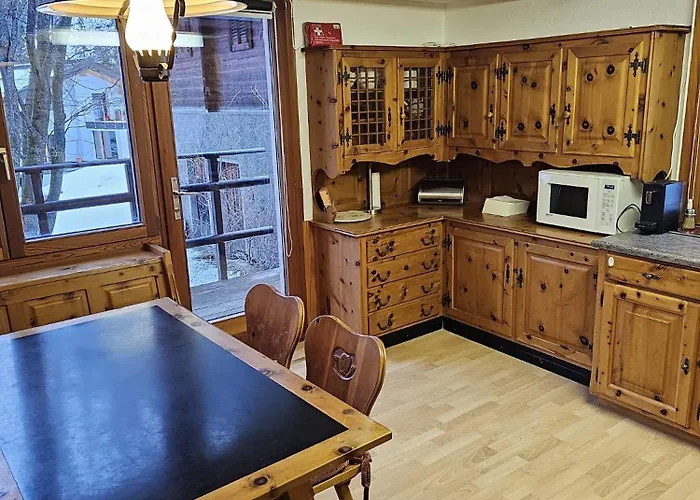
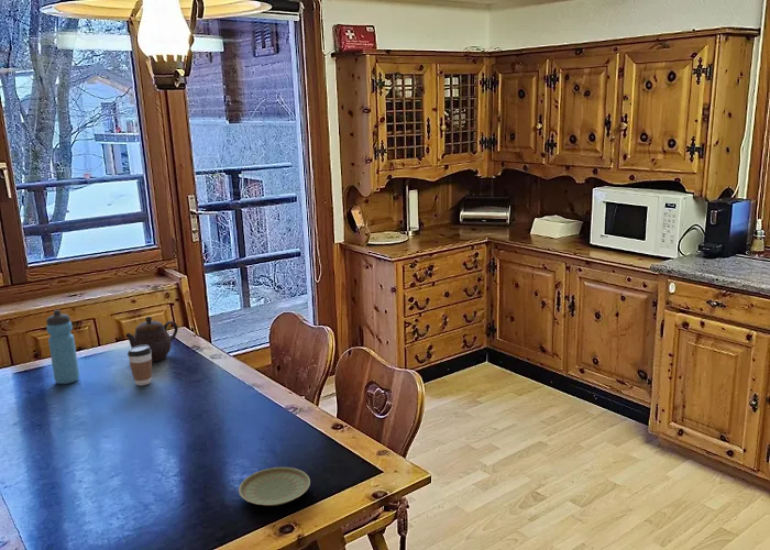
+ coffee cup [127,345,153,386]
+ teapot [125,316,179,363]
+ water bottle [45,309,80,385]
+ plate [238,466,311,507]
